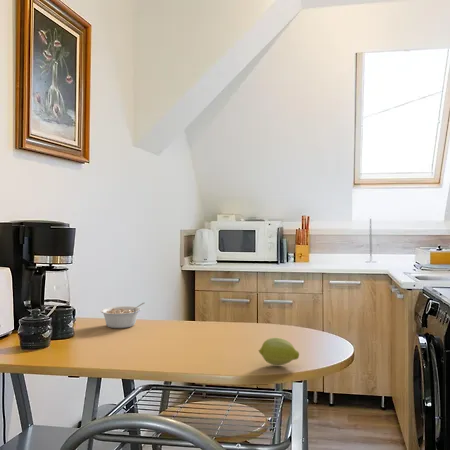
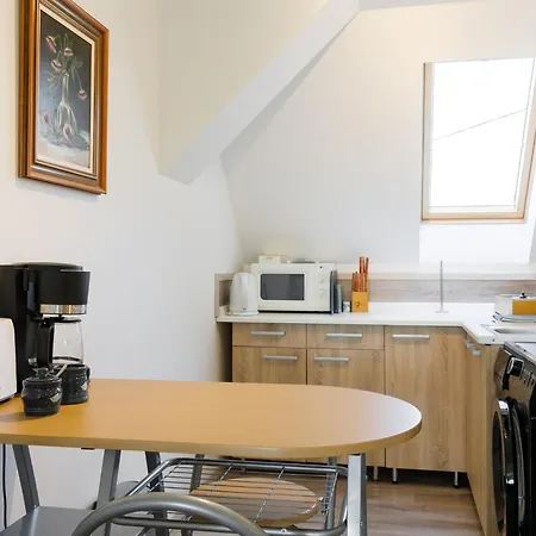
- legume [100,302,145,329]
- fruit [258,337,300,366]
